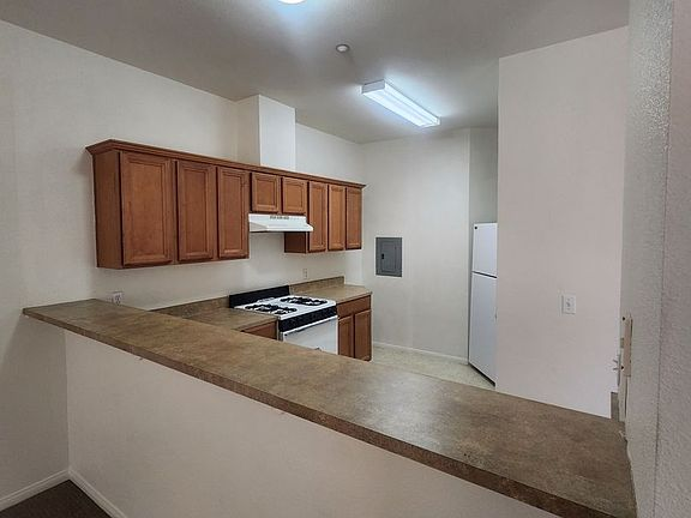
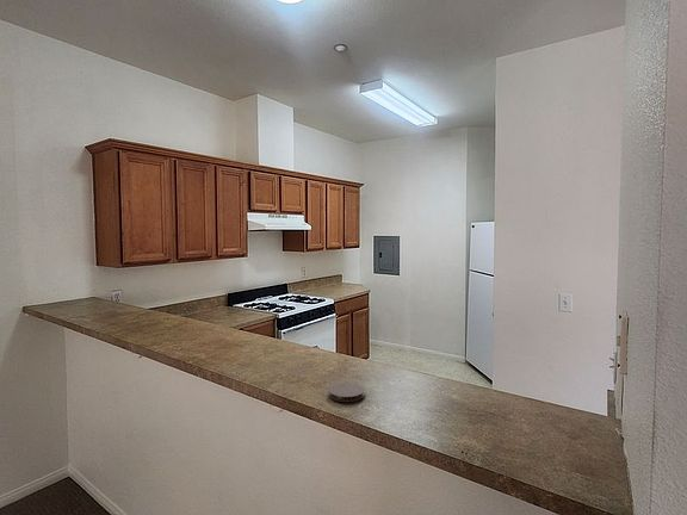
+ coaster [328,381,365,403]
